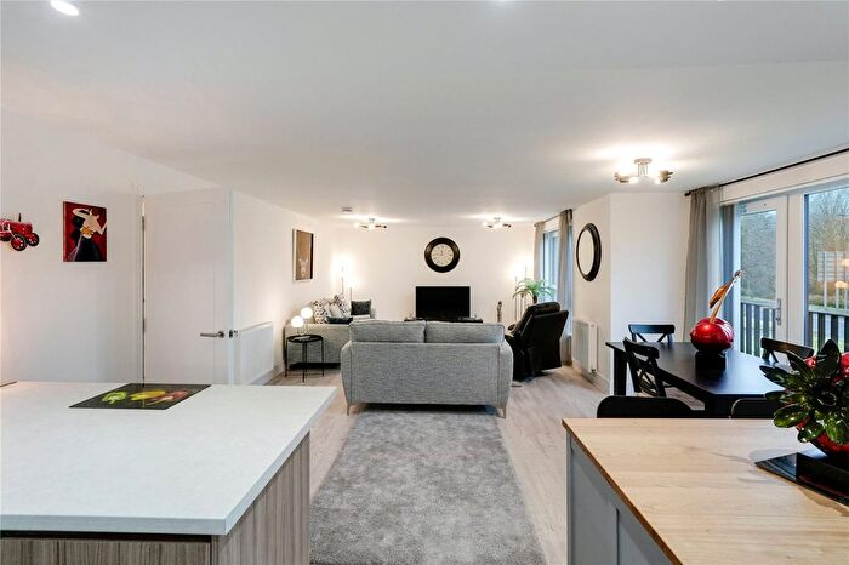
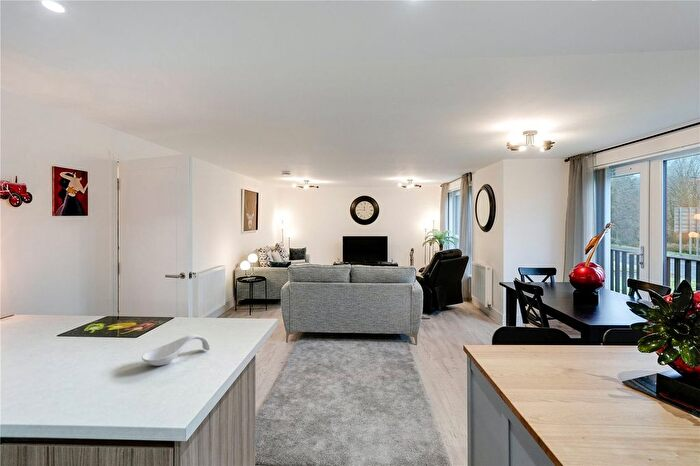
+ spoon rest [141,334,211,367]
